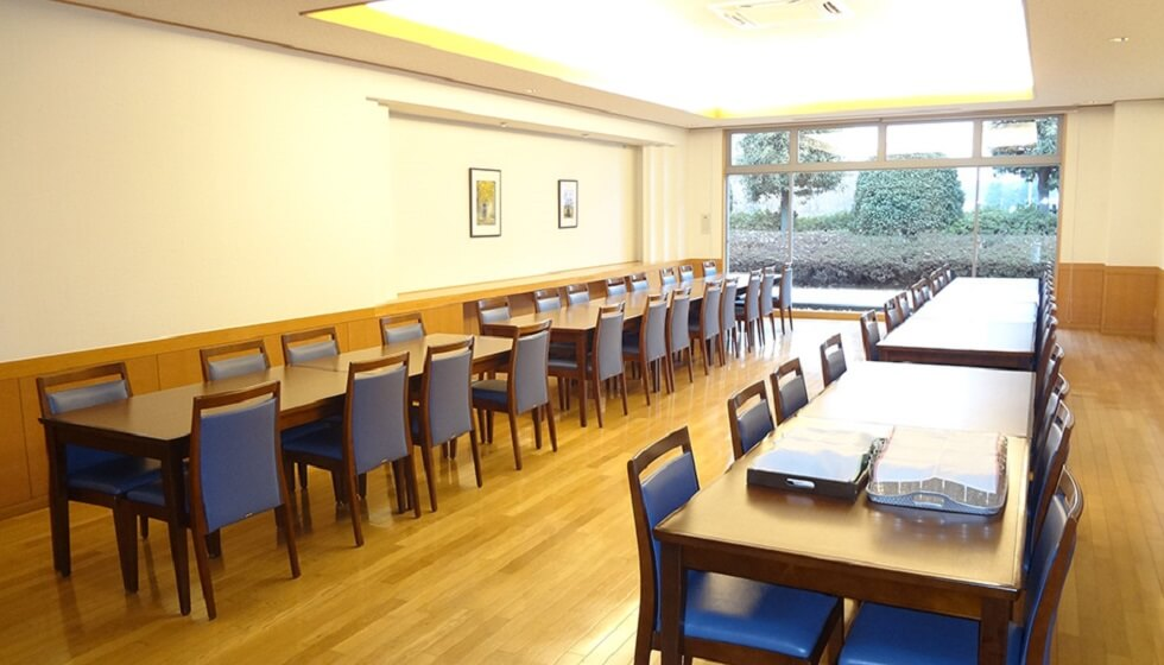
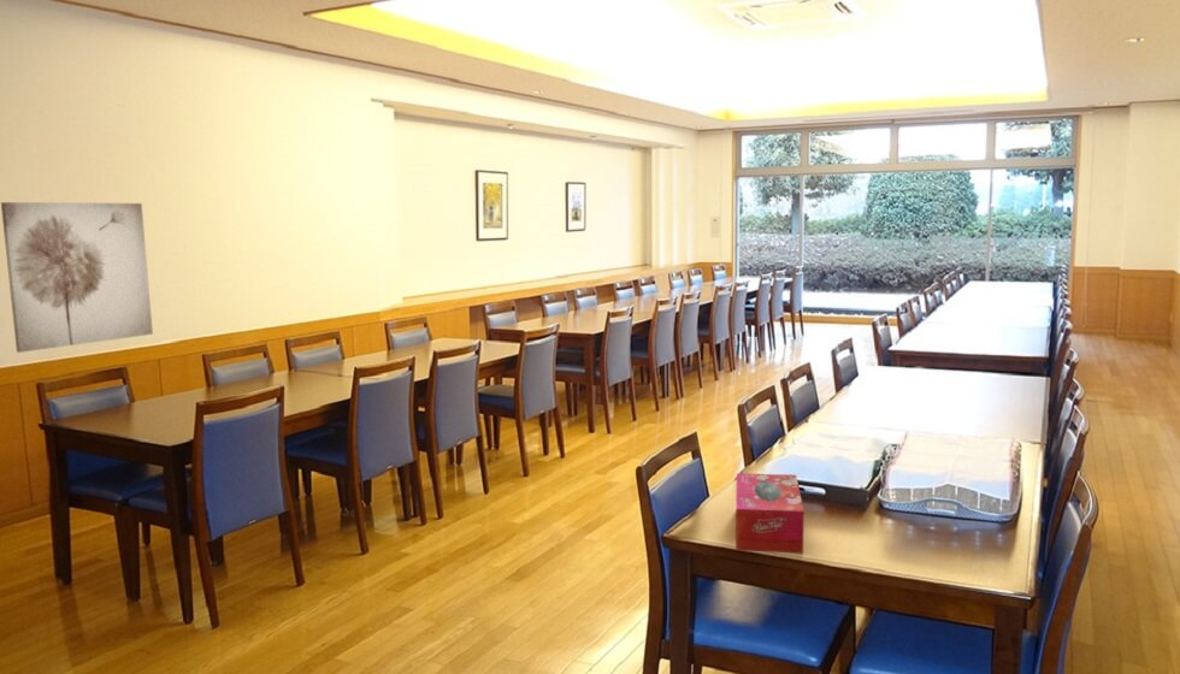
+ wall art [0,201,154,354]
+ tissue box [734,472,804,555]
